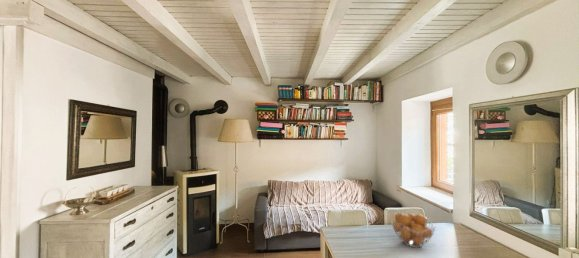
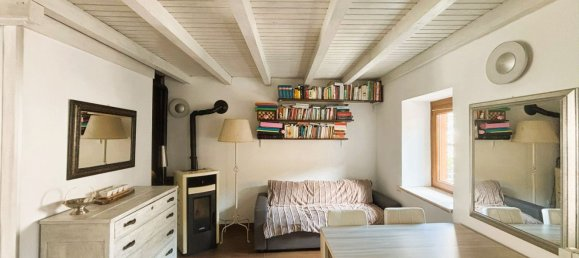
- fruit basket [390,212,436,248]
